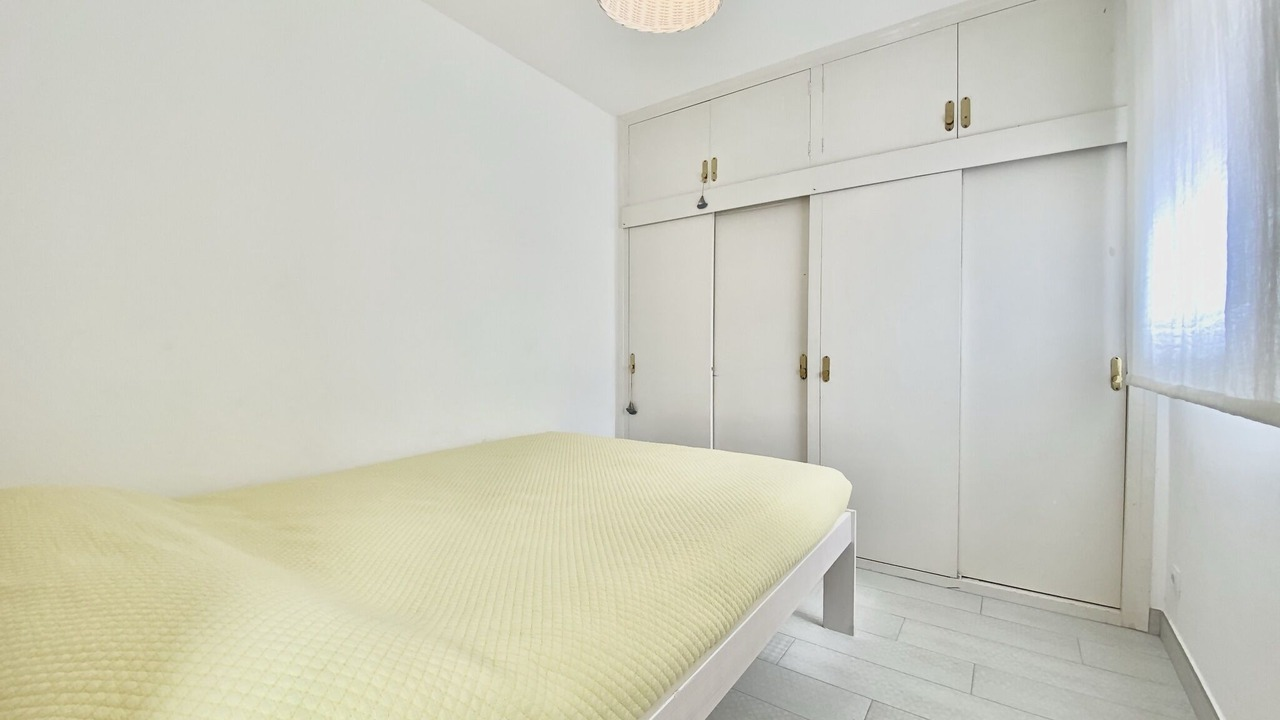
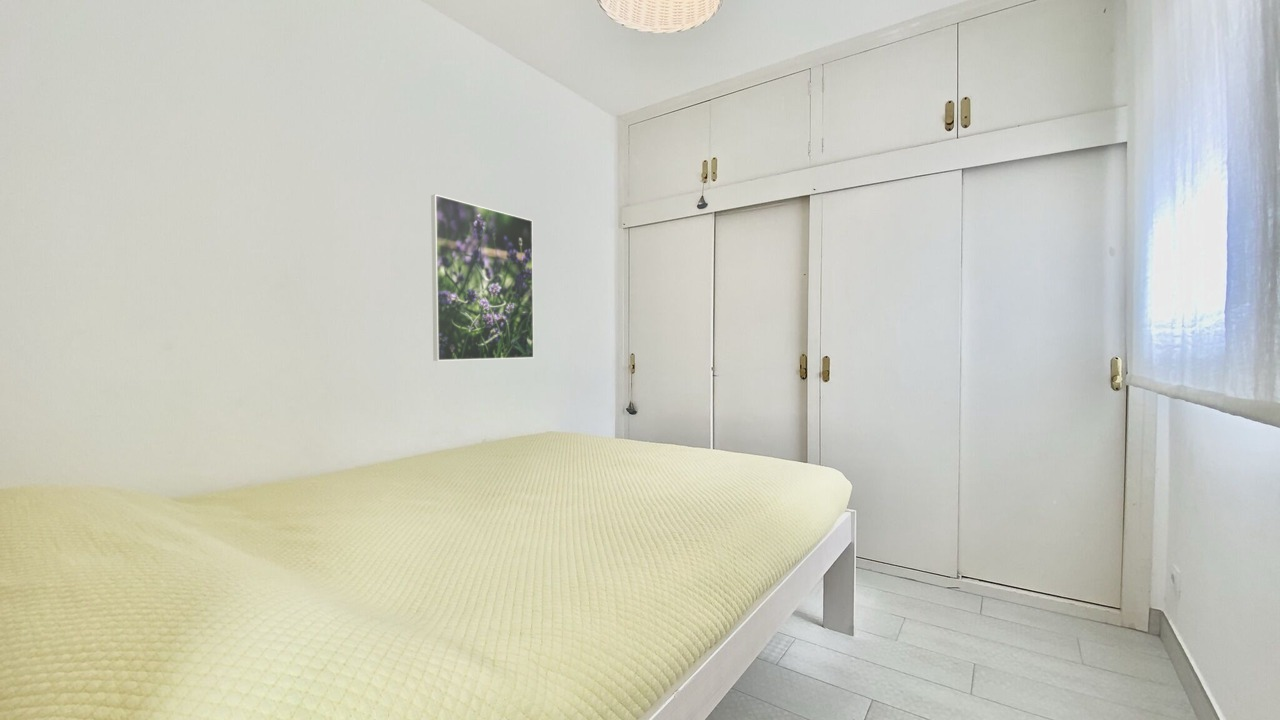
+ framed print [430,193,535,362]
